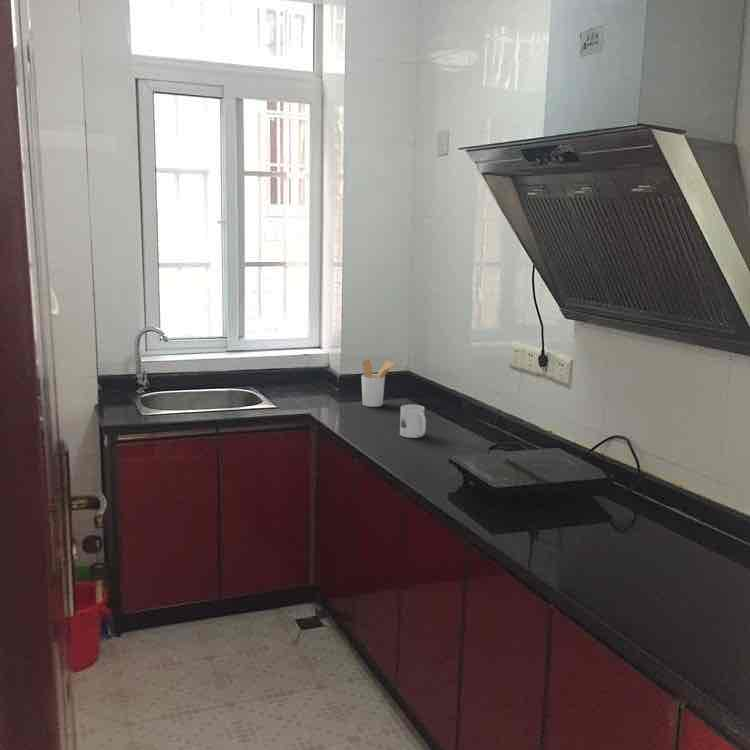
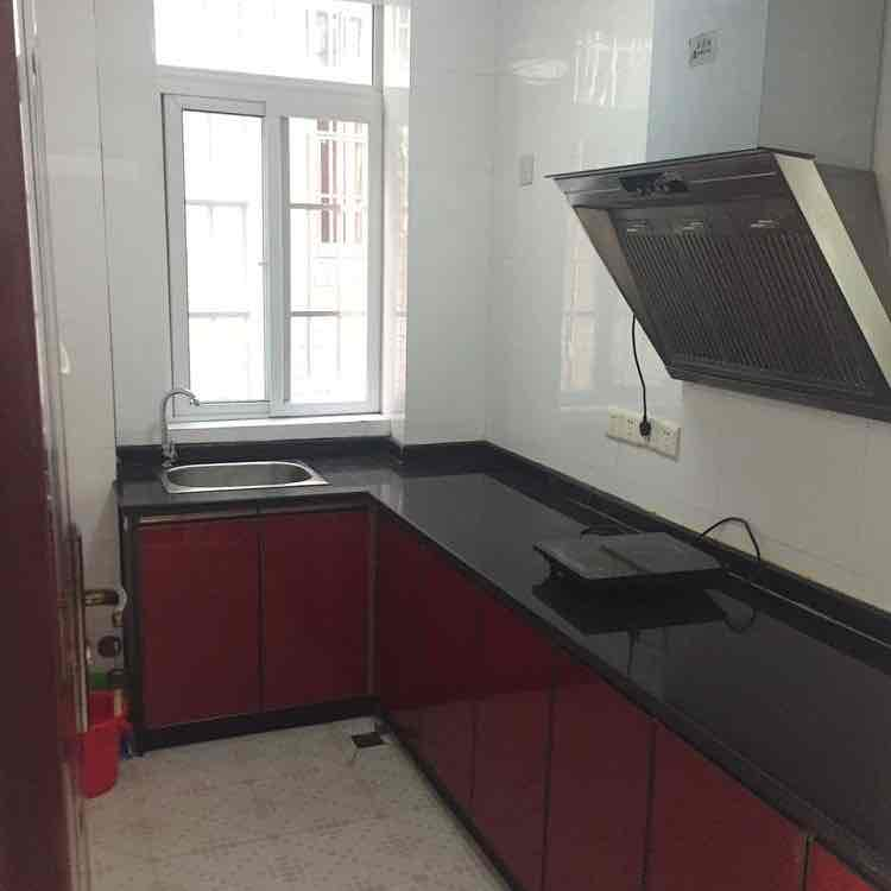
- utensil holder [360,359,395,408]
- mug [399,404,427,439]
